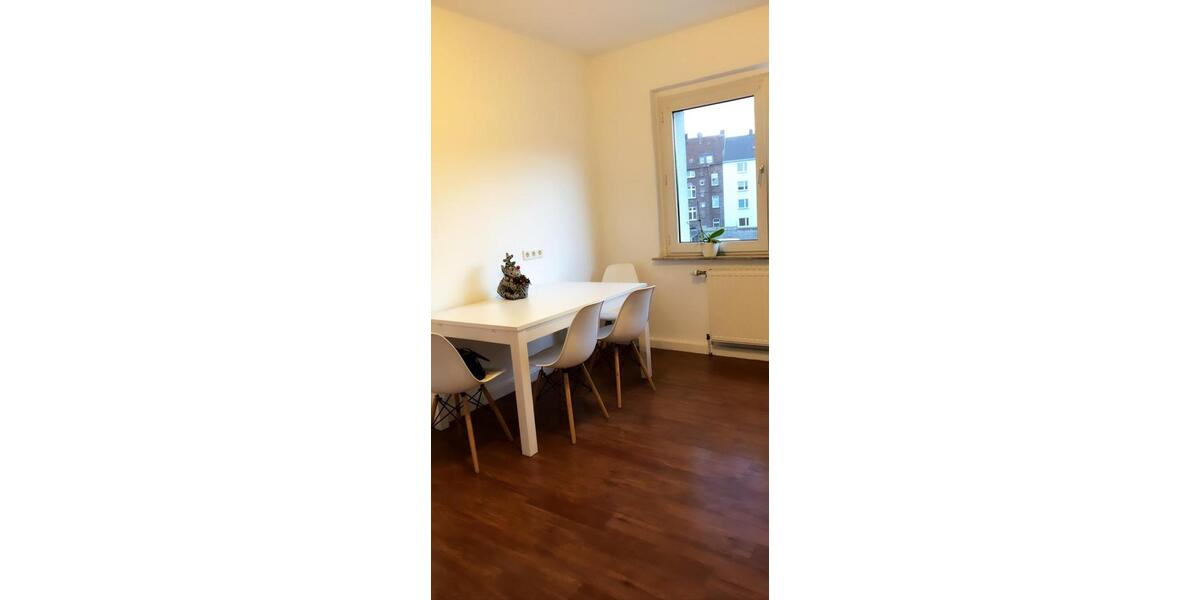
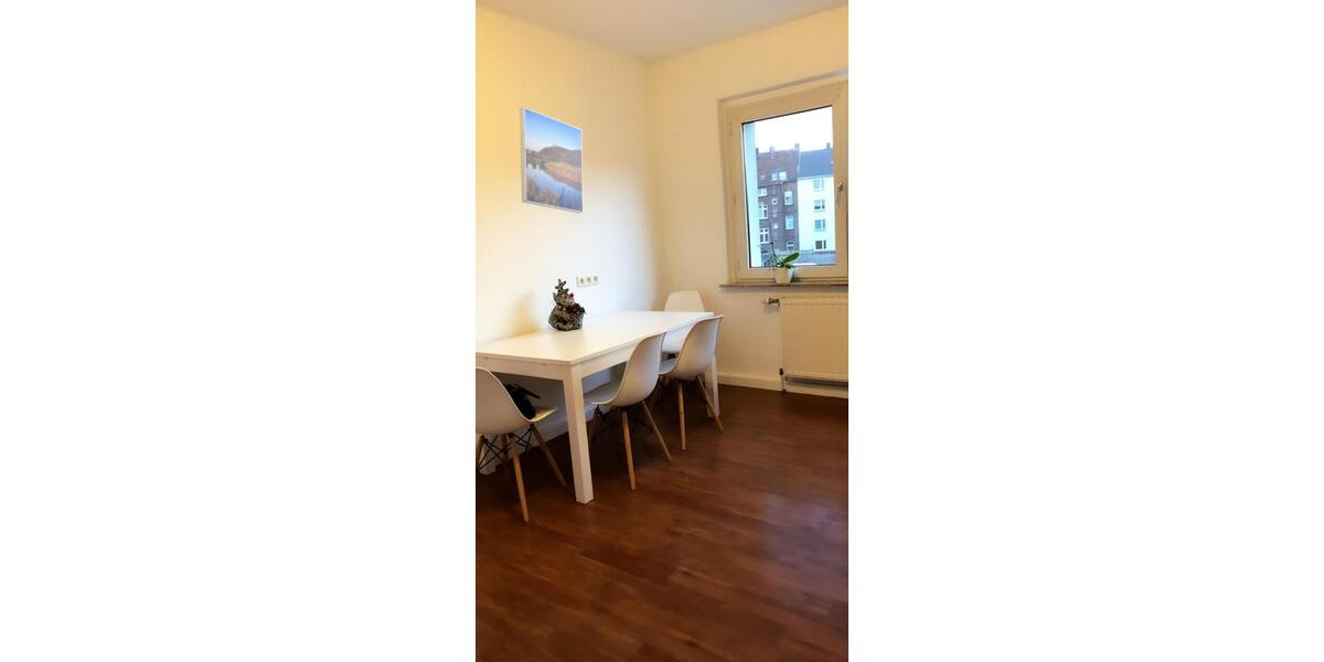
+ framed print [520,107,584,214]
